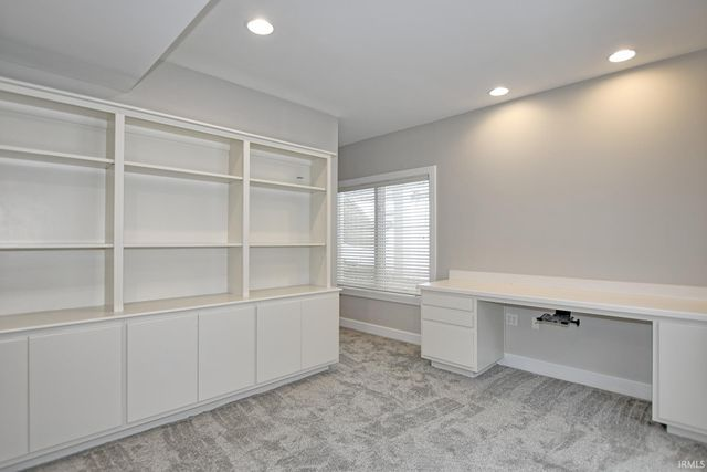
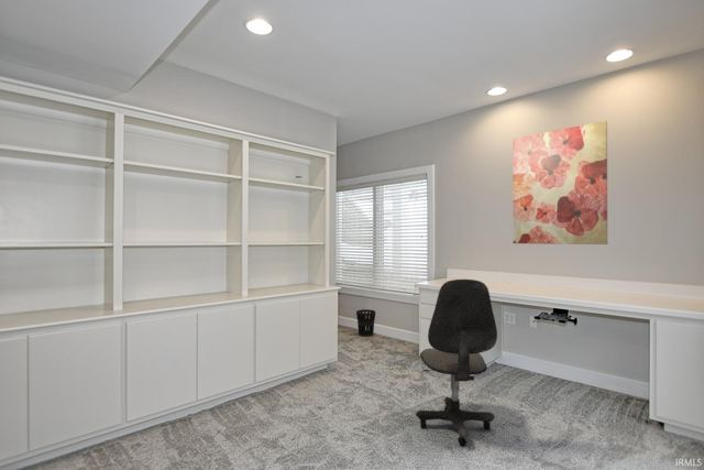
+ wastebasket [355,308,377,338]
+ wall art [512,120,608,245]
+ office chair [415,278,498,448]
